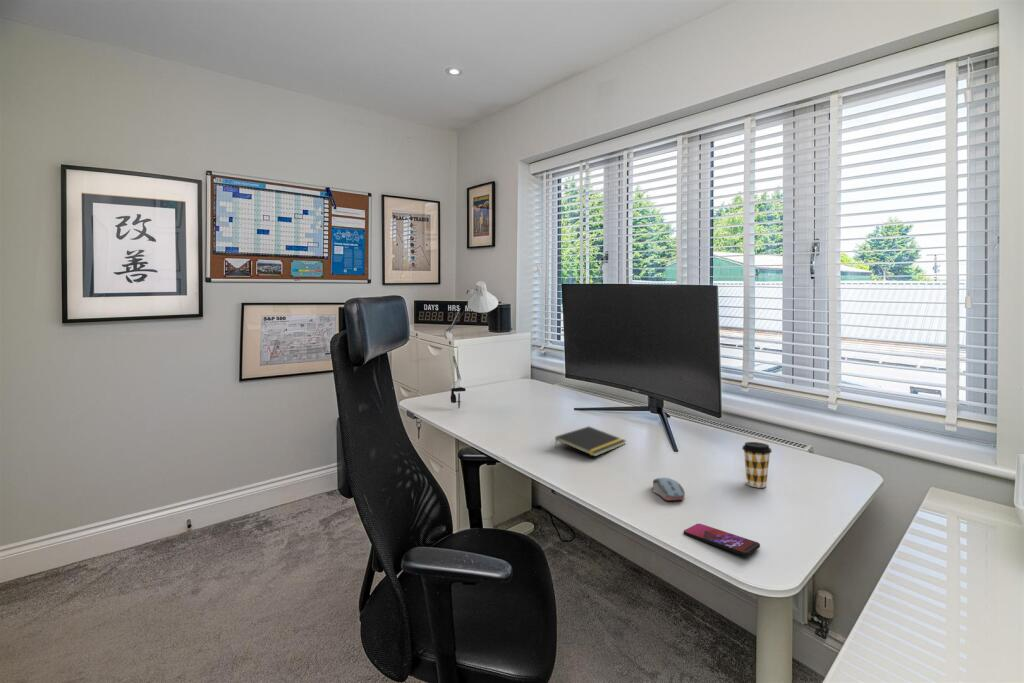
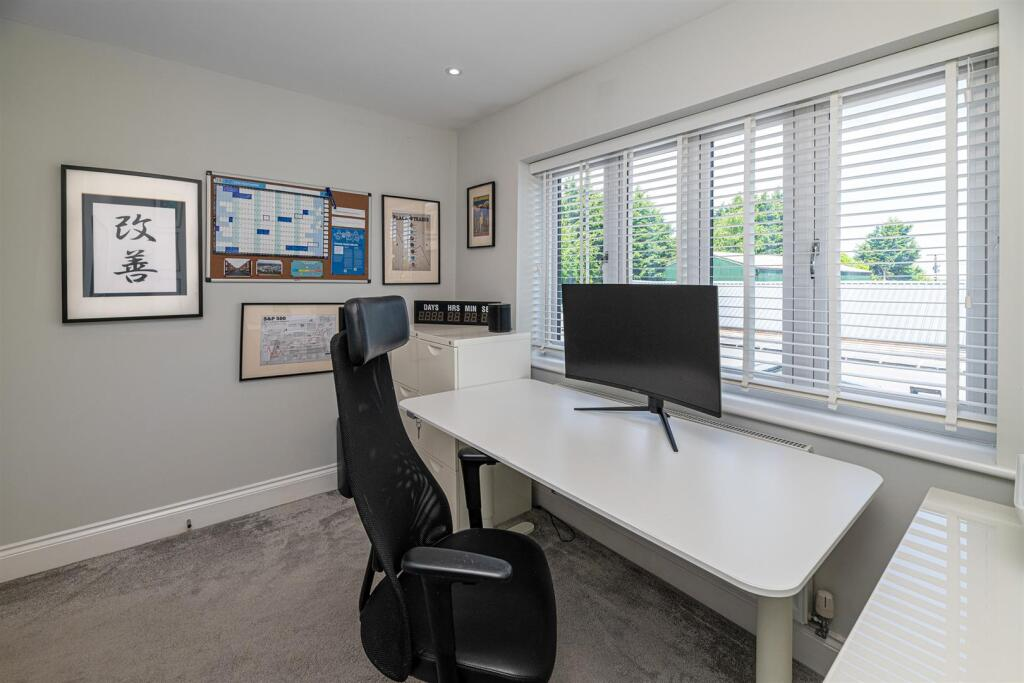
- smartphone [683,523,761,557]
- desk lamp [444,280,499,409]
- computer mouse [651,477,686,501]
- notepad [554,425,627,457]
- coffee cup [741,441,773,489]
